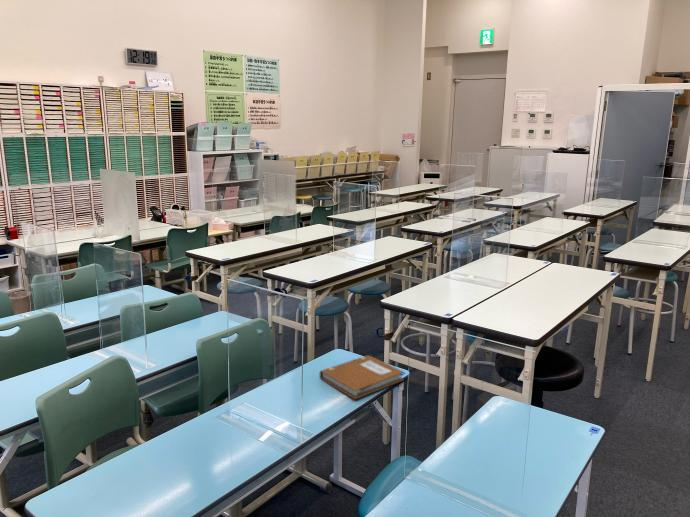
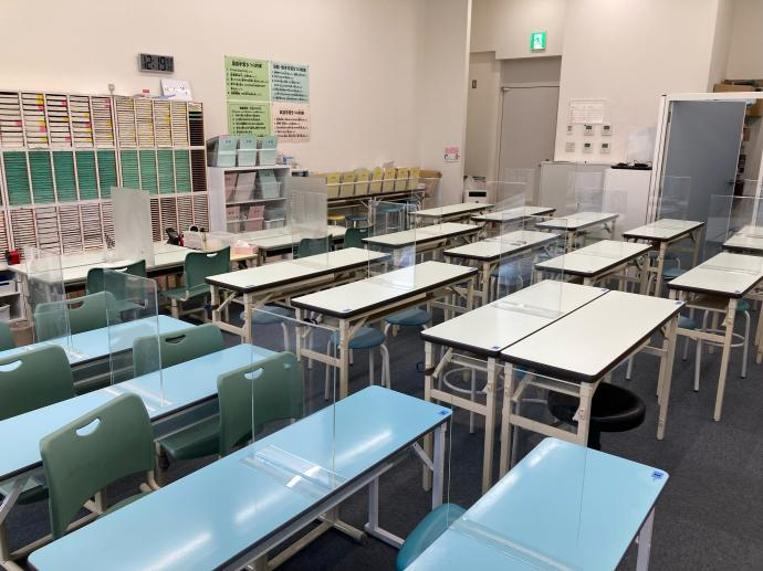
- notebook [319,354,405,400]
